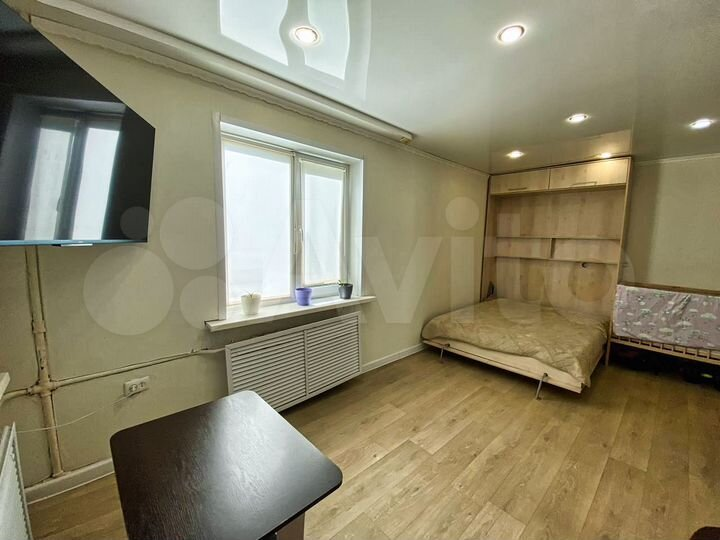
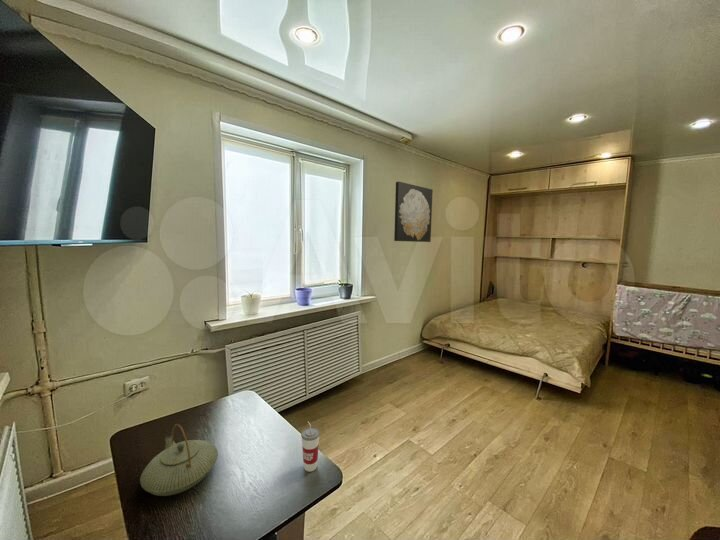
+ cup [300,420,321,473]
+ wall art [393,181,434,243]
+ teapot [139,423,219,497]
